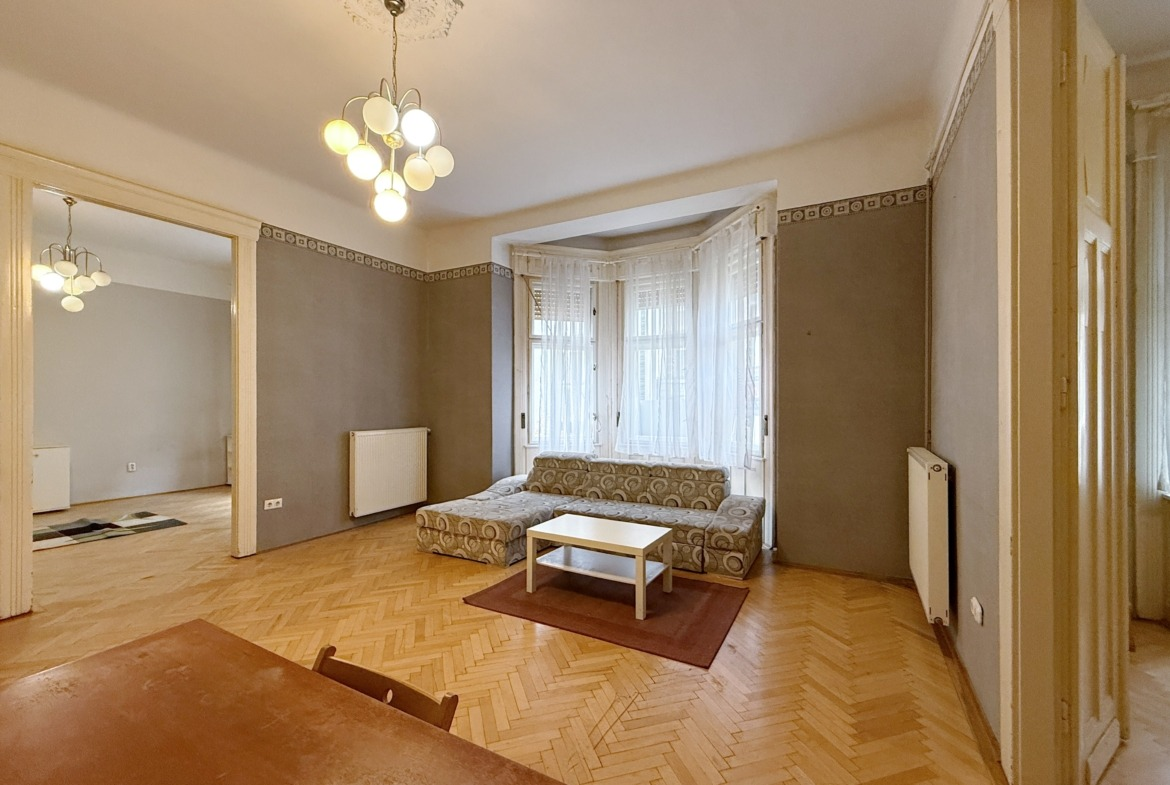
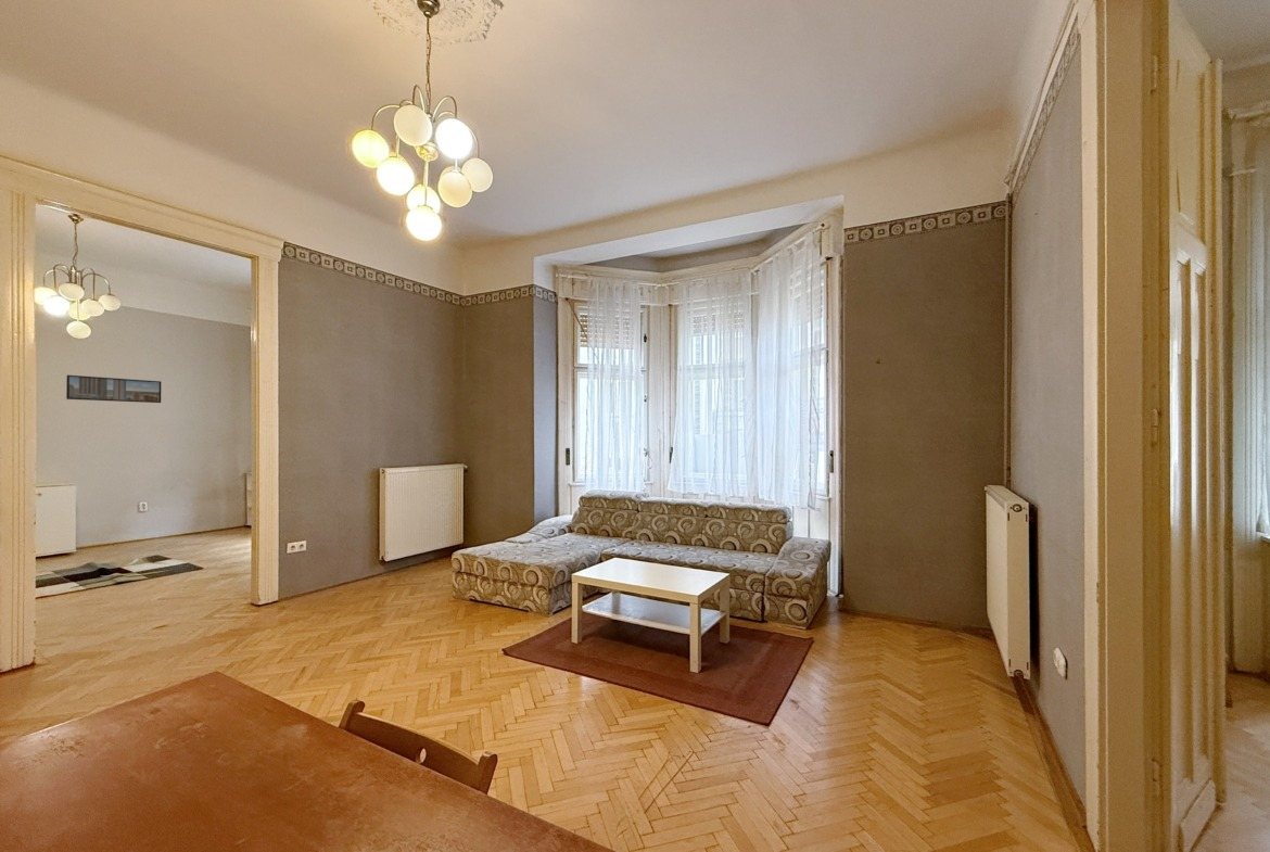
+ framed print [65,374,162,404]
